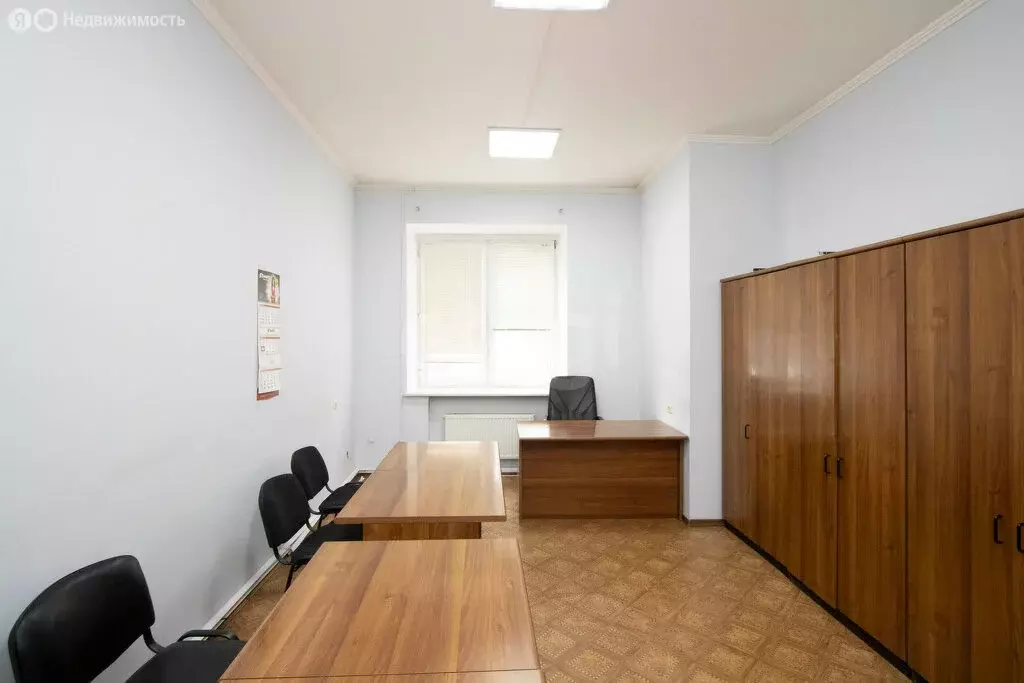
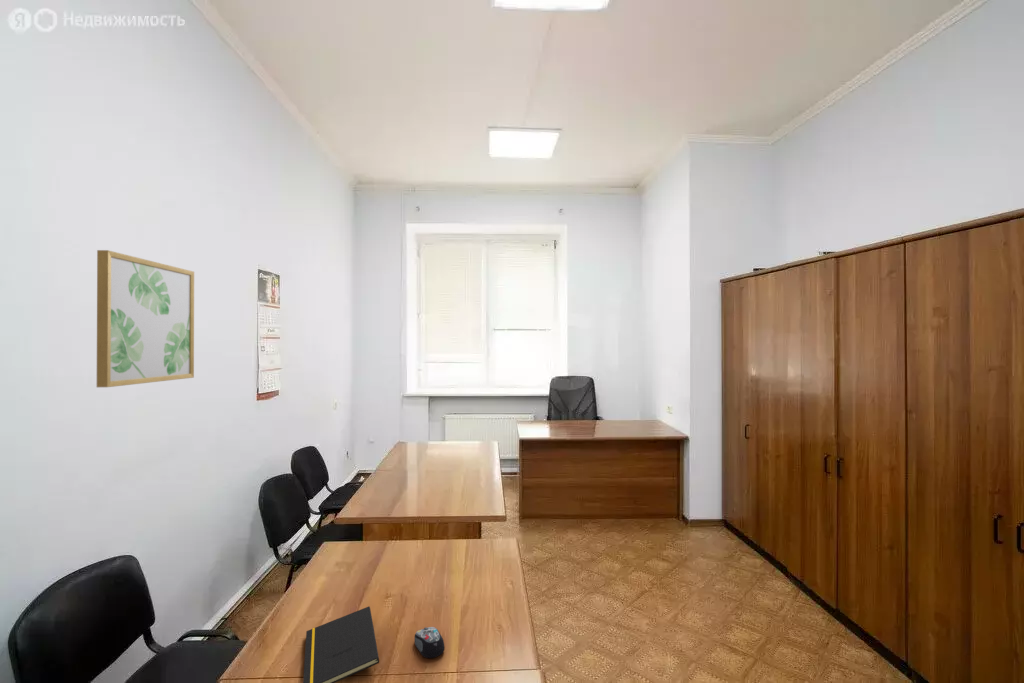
+ wall art [96,249,195,388]
+ notepad [302,605,380,683]
+ computer mouse [414,626,446,659]
